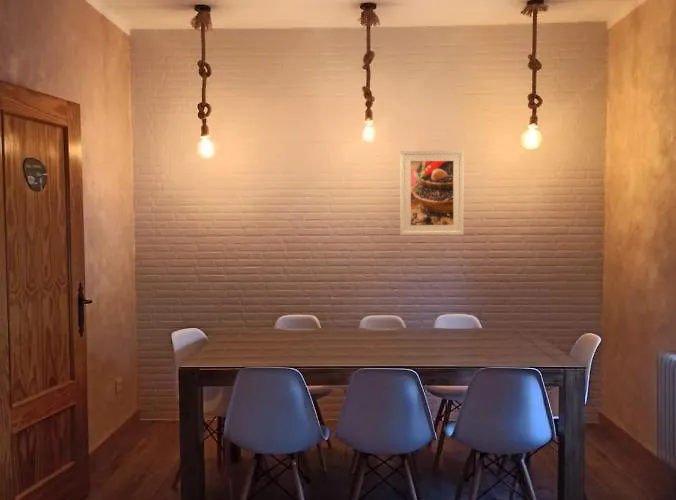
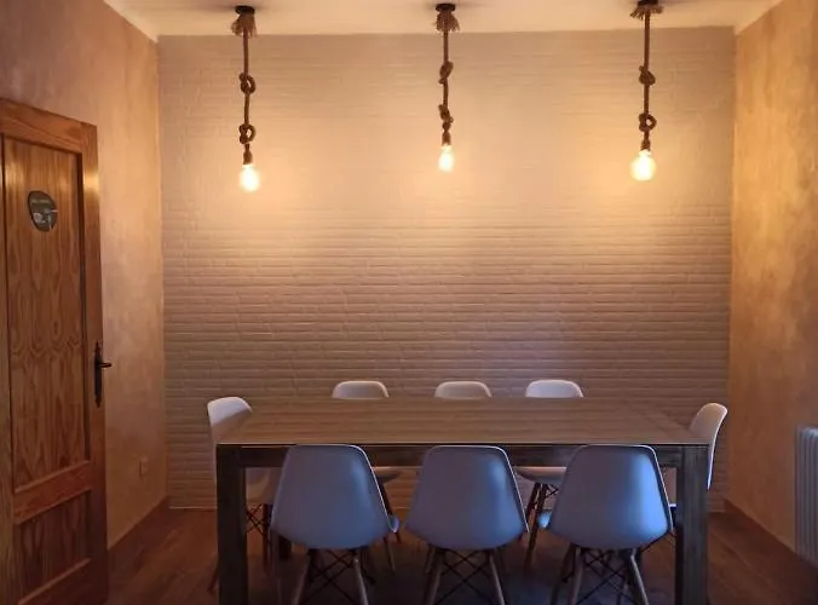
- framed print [399,149,465,236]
